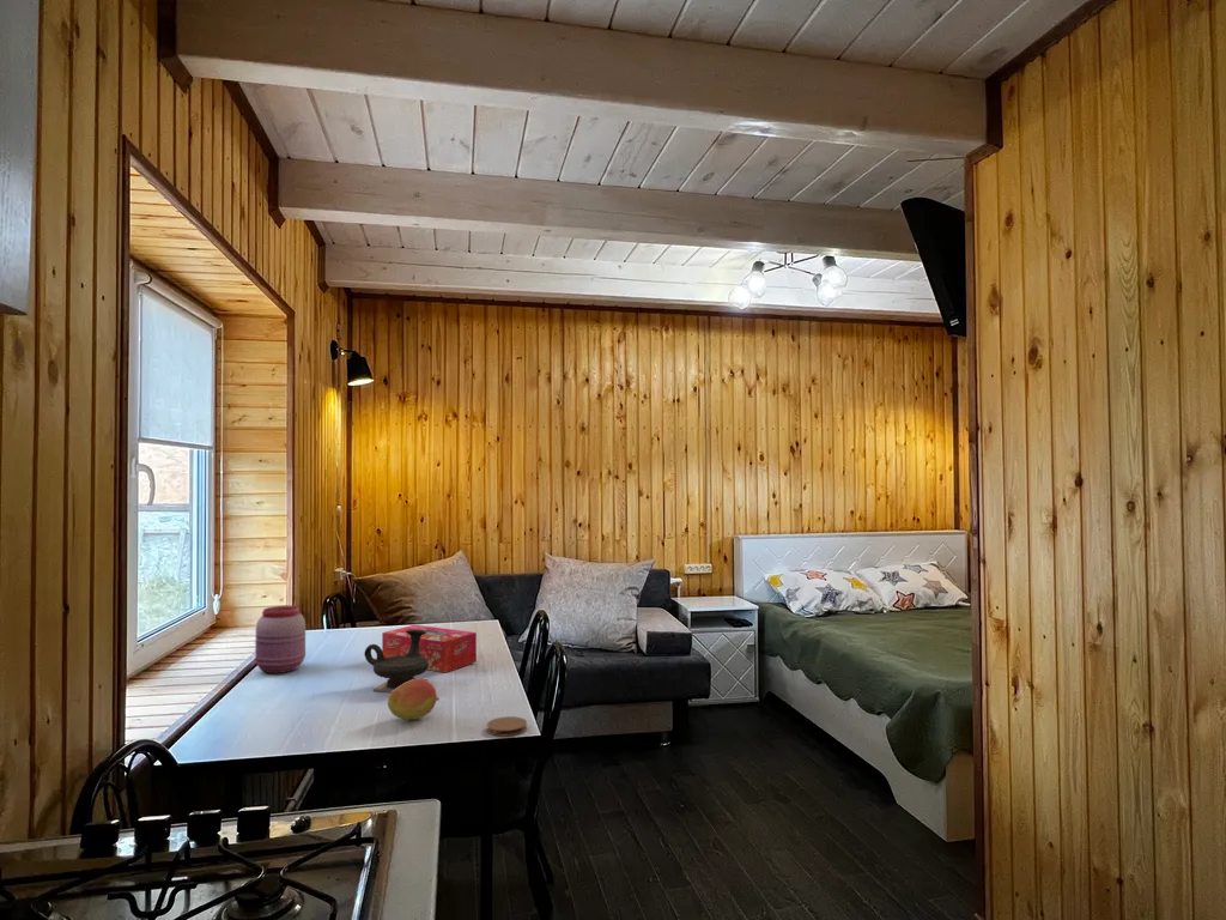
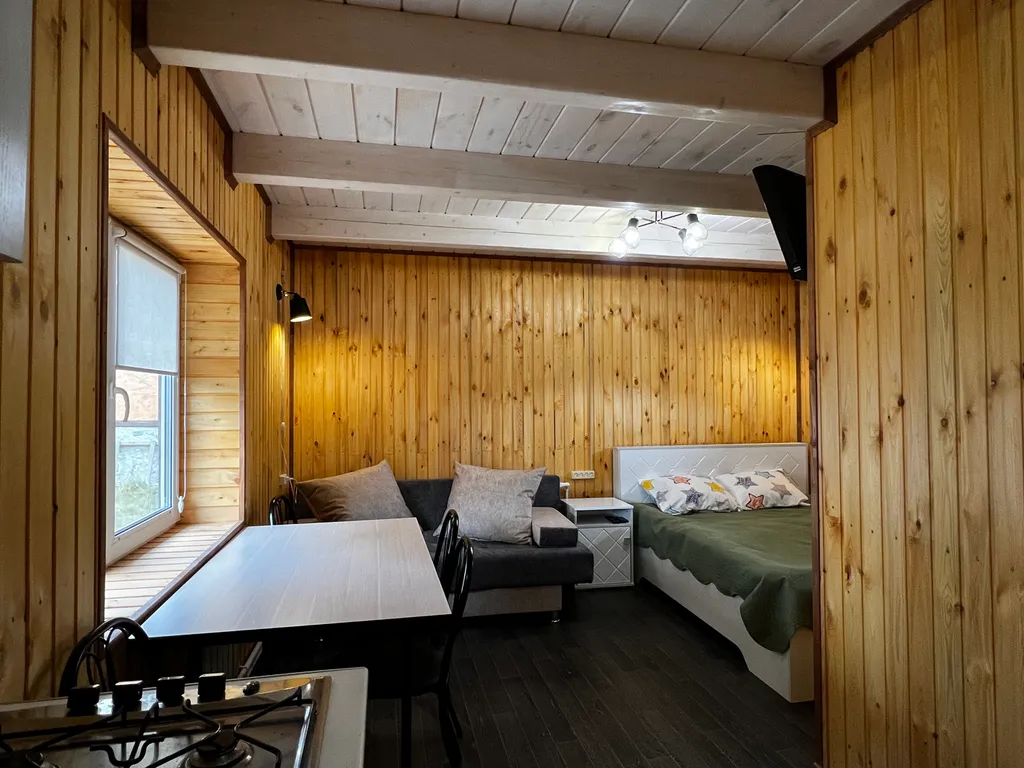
- fruit [387,677,441,721]
- teapot [363,630,429,694]
- jar [254,605,306,674]
- tissue box [381,623,478,673]
- coaster [486,715,528,738]
